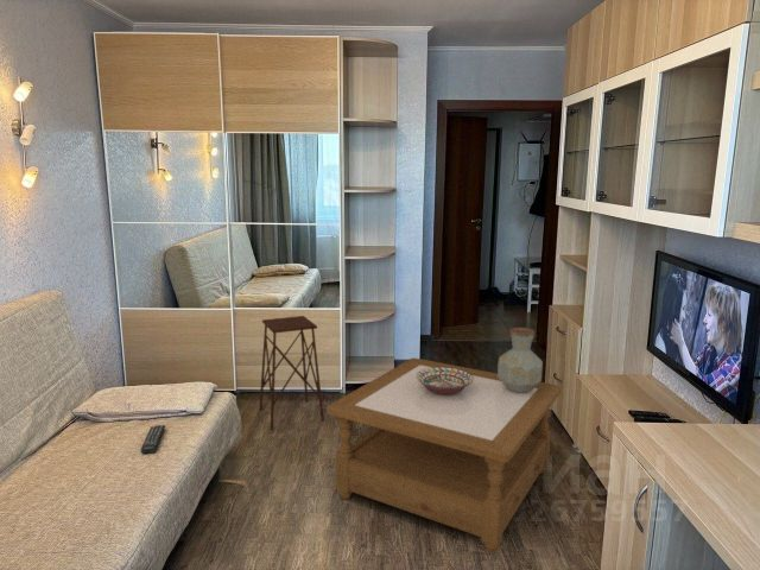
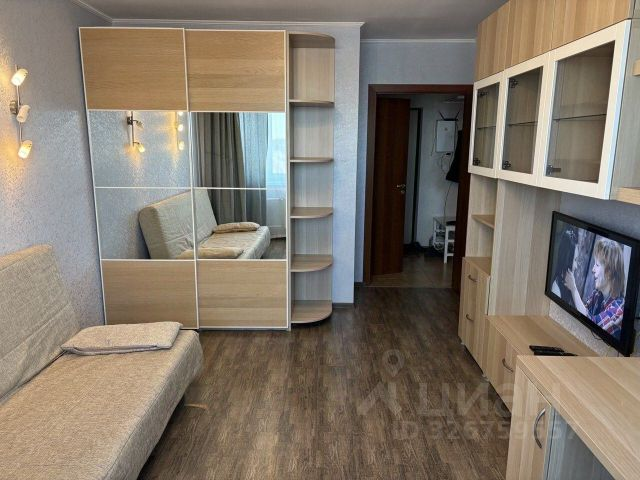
- side table [258,315,325,431]
- vase [496,327,544,393]
- coffee table [325,356,563,553]
- remote control [140,424,166,455]
- decorative bowl [416,367,474,395]
